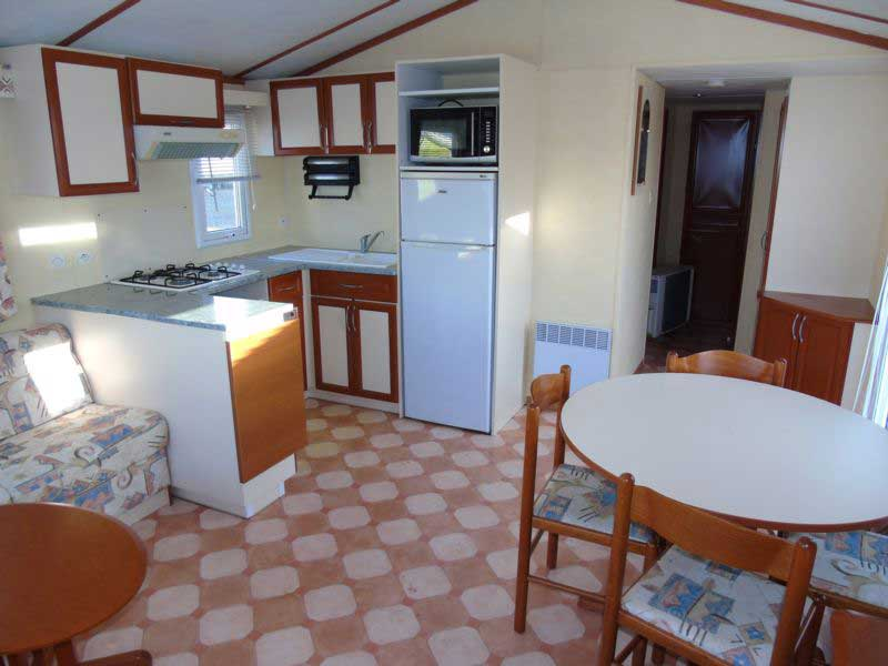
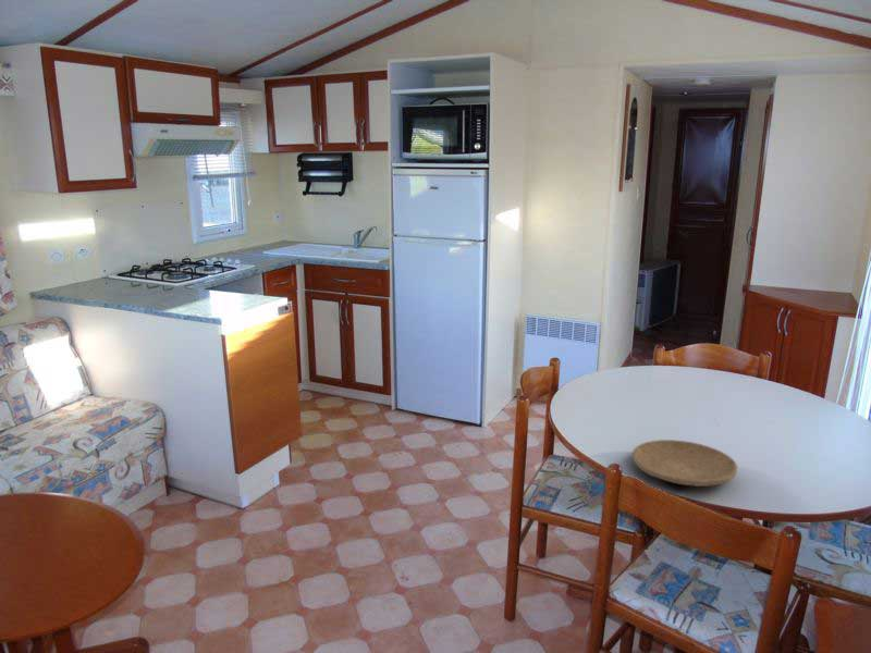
+ plate [631,439,738,488]
